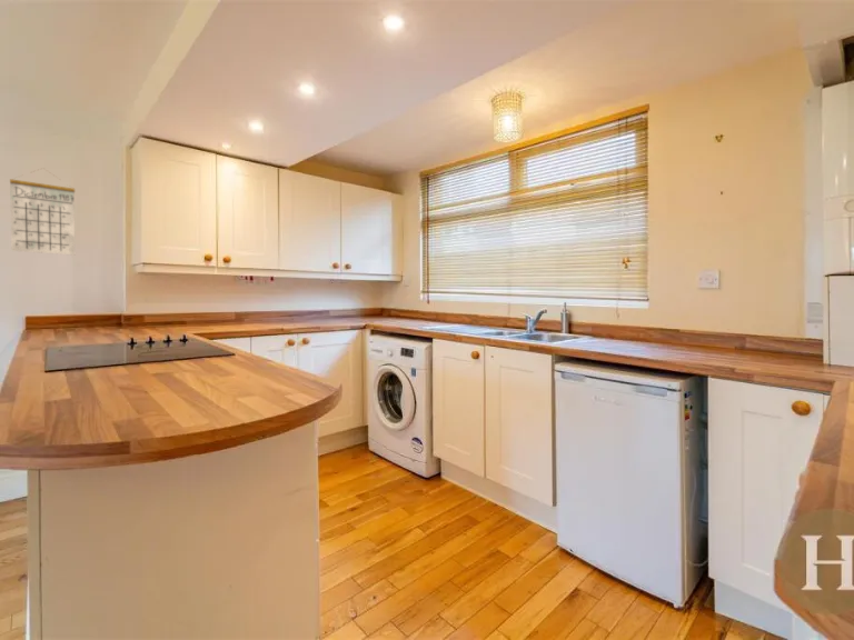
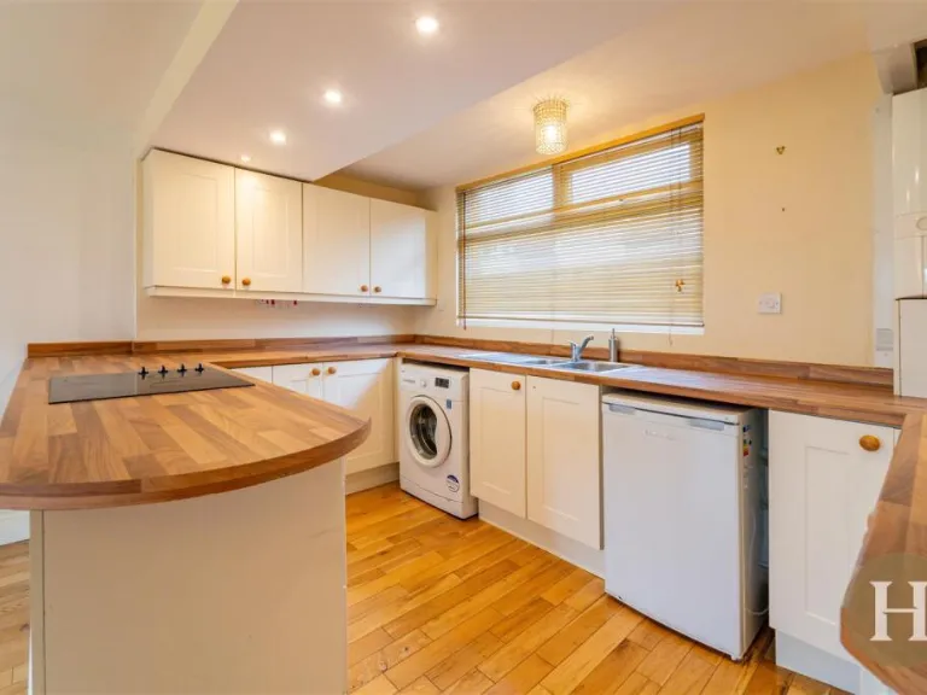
- calendar [9,167,76,256]
